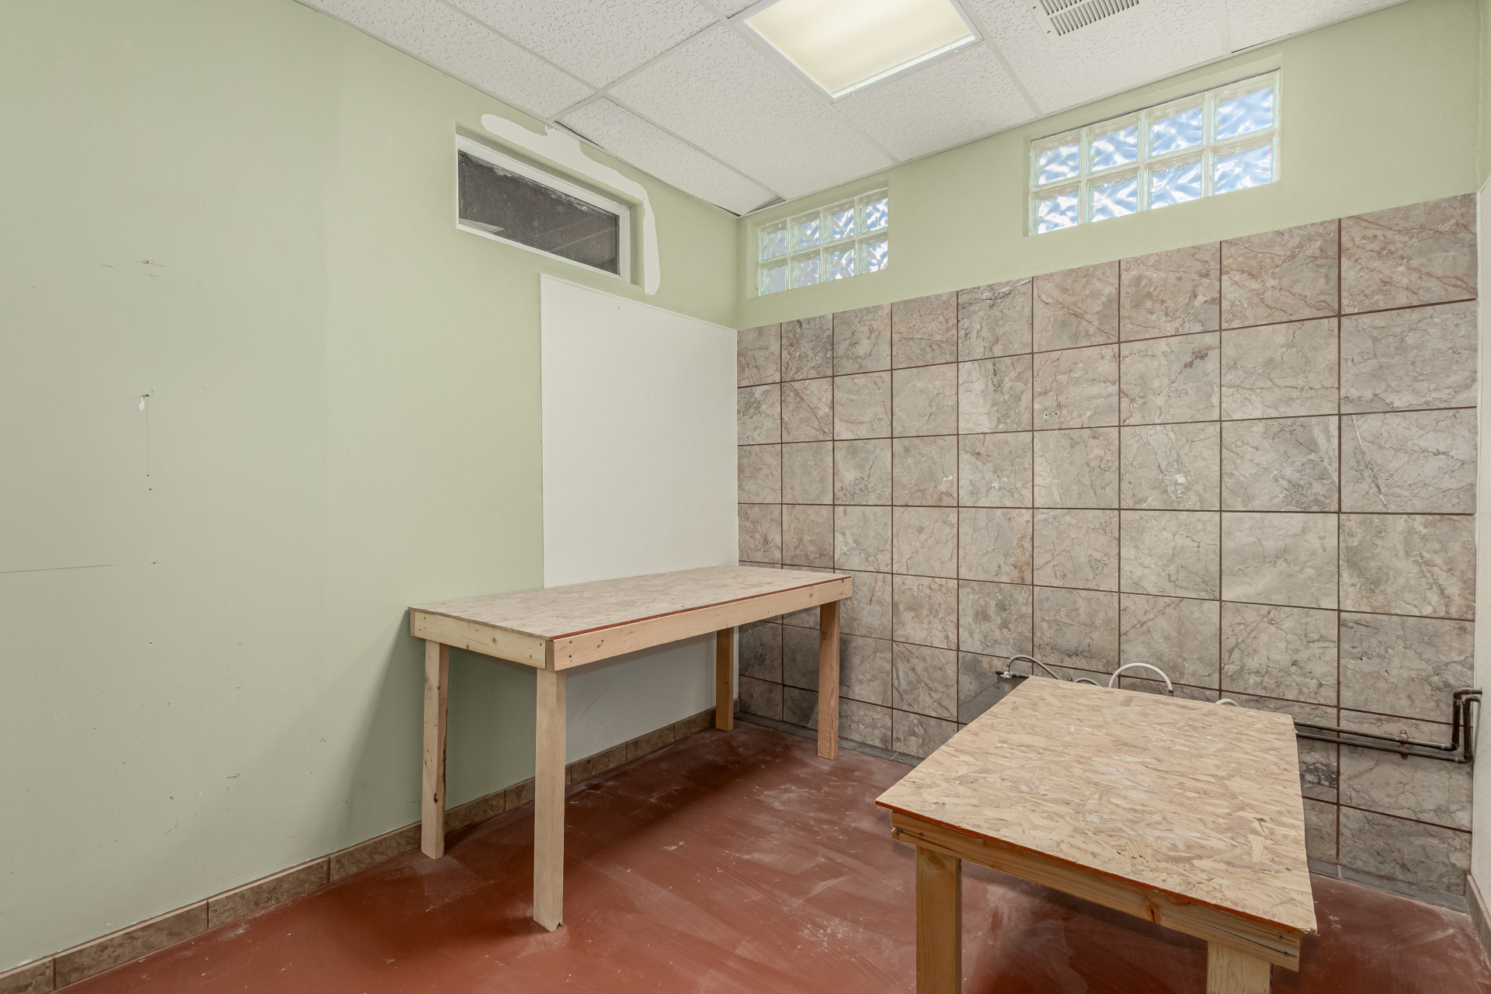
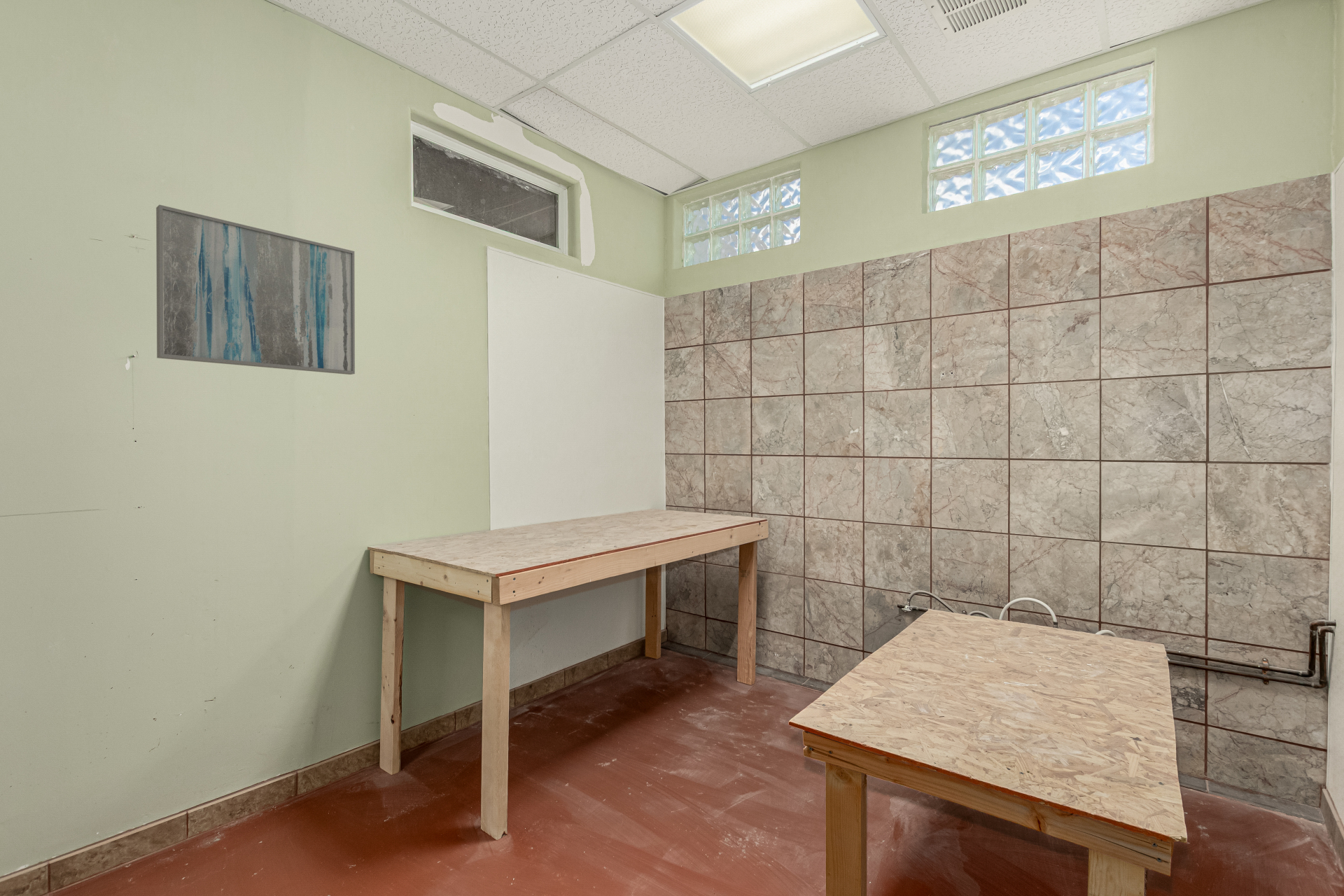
+ wall art [155,204,356,375]
